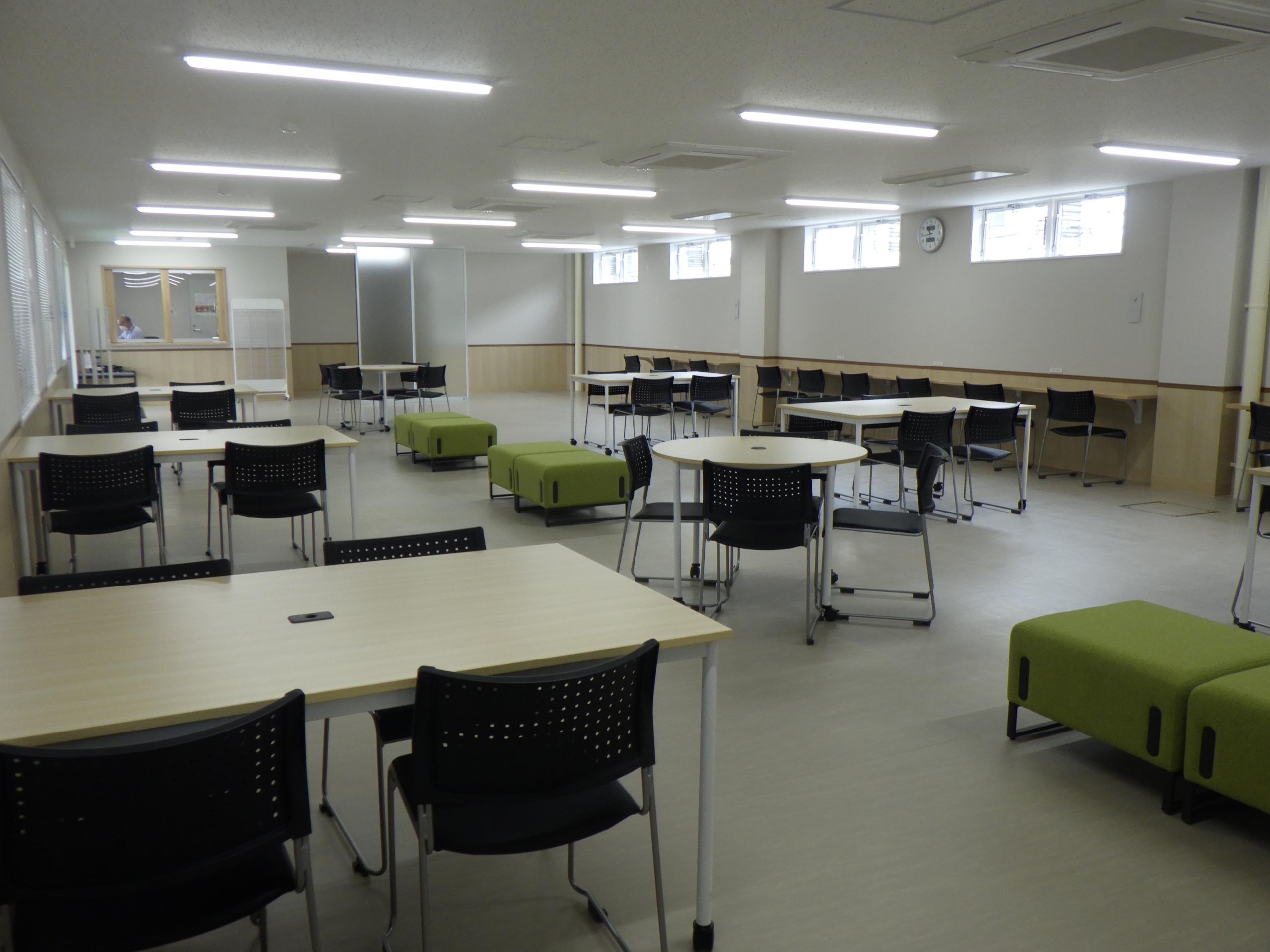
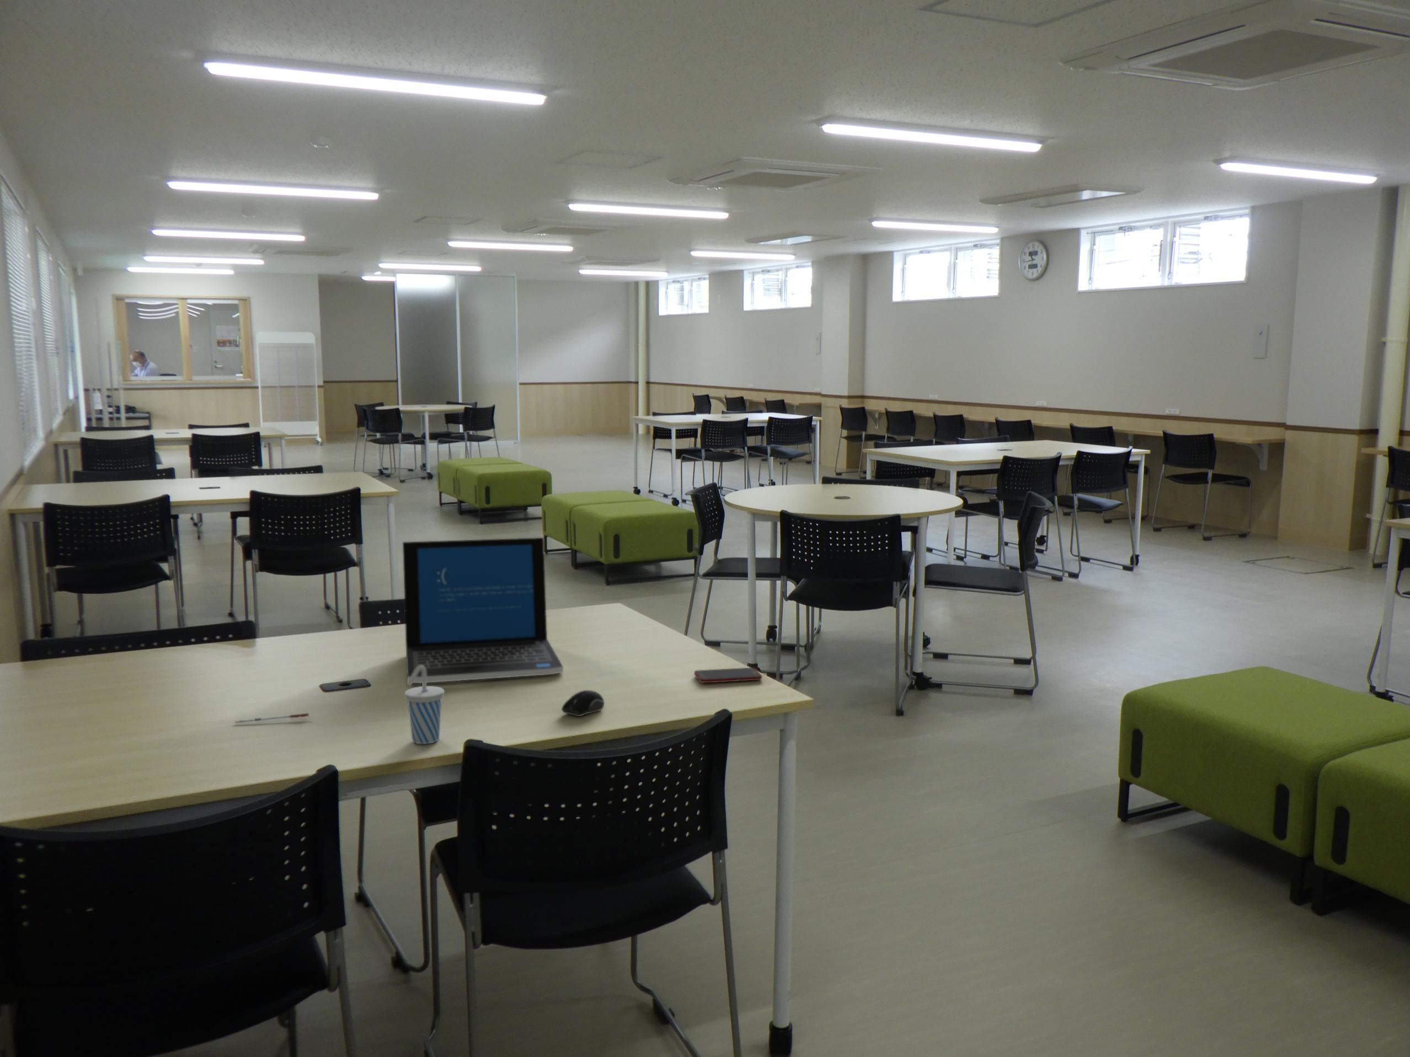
+ cup [404,665,444,744]
+ computer mouse [561,689,605,717]
+ pen [234,713,310,724]
+ laptop [402,537,564,684]
+ cell phone [694,667,763,684]
